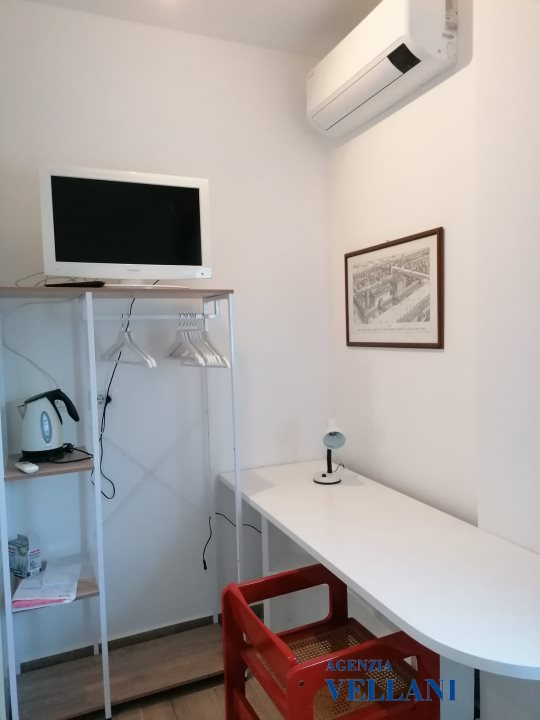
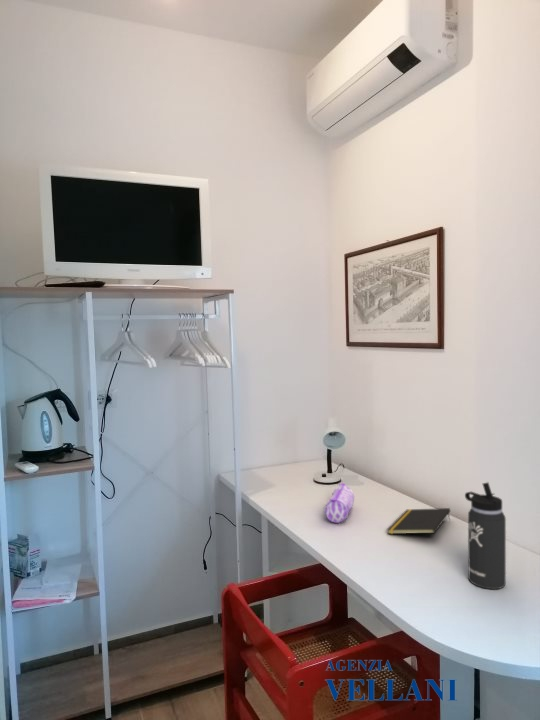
+ notepad [386,507,451,535]
+ pencil case [324,482,355,524]
+ thermos bottle [464,481,507,590]
